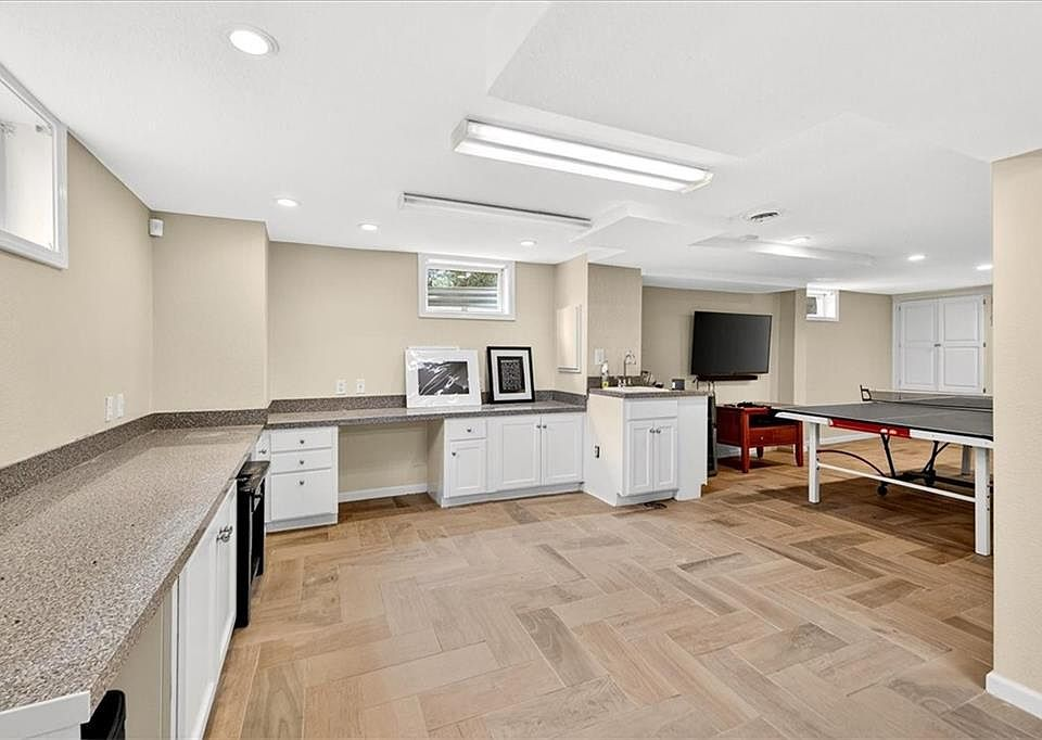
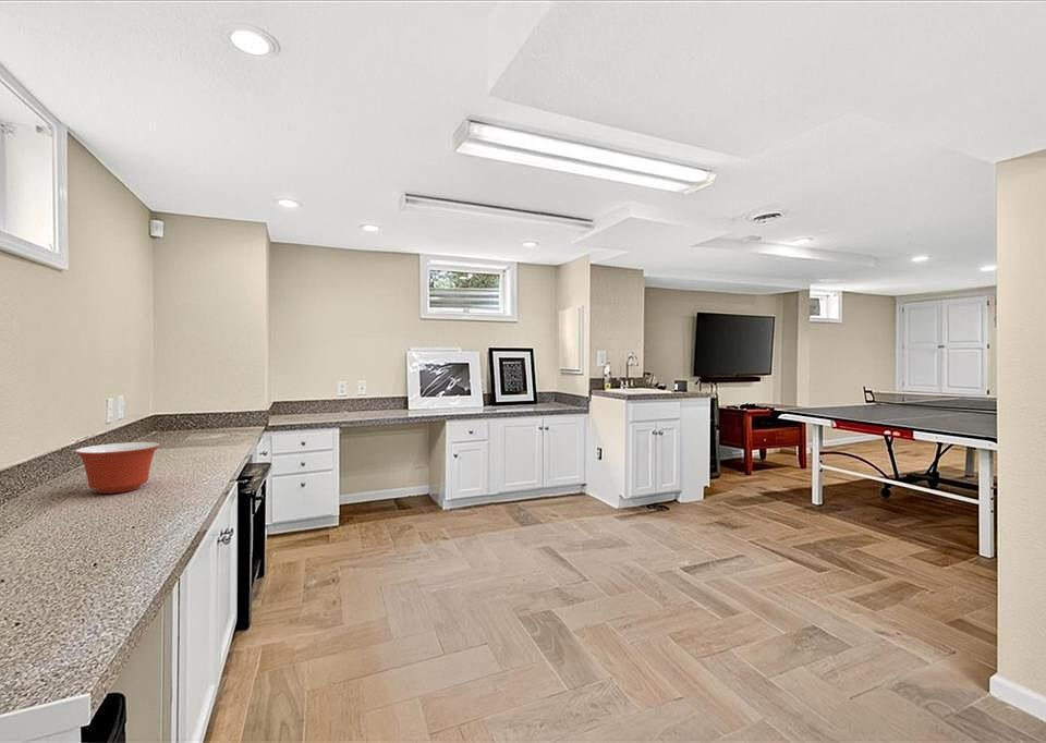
+ mixing bowl [74,441,161,495]
